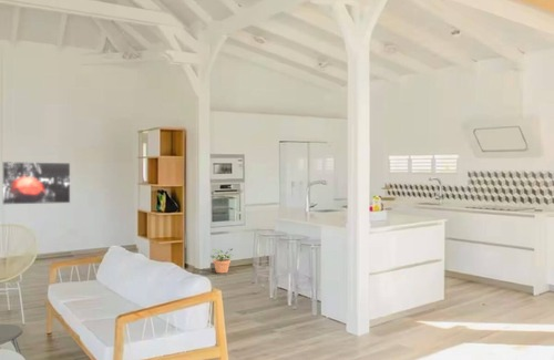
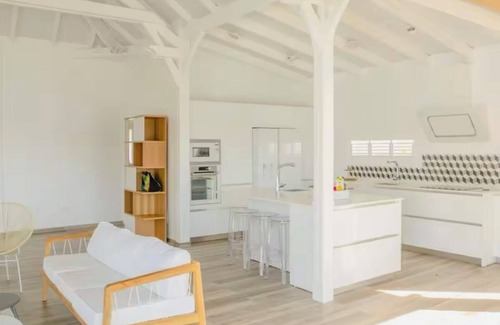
- wall art [2,161,71,205]
- potted plant [209,247,235,275]
